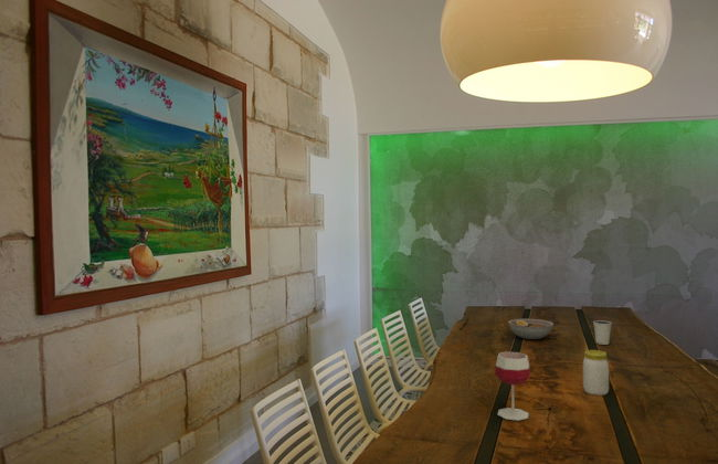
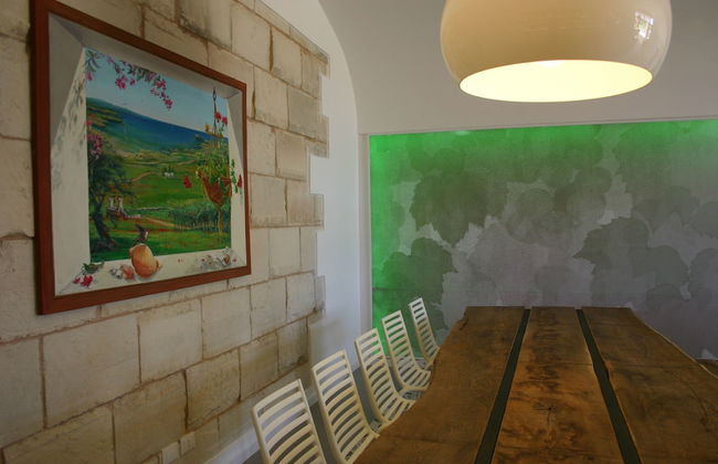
- jar [582,349,610,397]
- wineglass [494,351,531,422]
- bowl [507,318,555,340]
- dixie cup [592,319,613,346]
